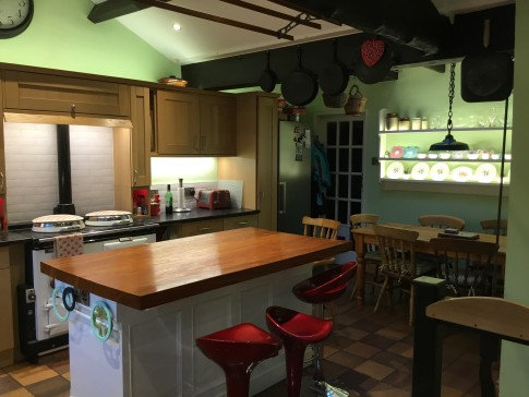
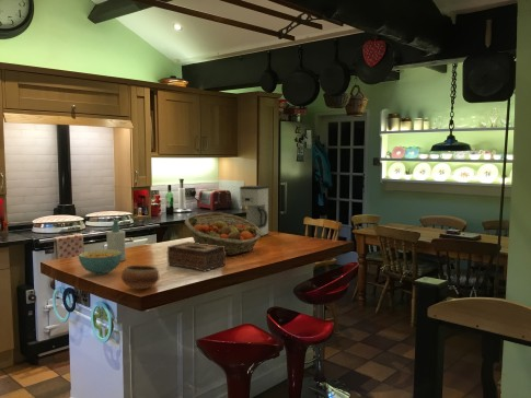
+ cereal bowl [78,248,122,276]
+ tissue box [166,241,227,272]
+ bowl [120,264,160,290]
+ soap bottle [106,219,127,262]
+ coffee maker [239,185,269,237]
+ fruit basket [184,212,262,257]
